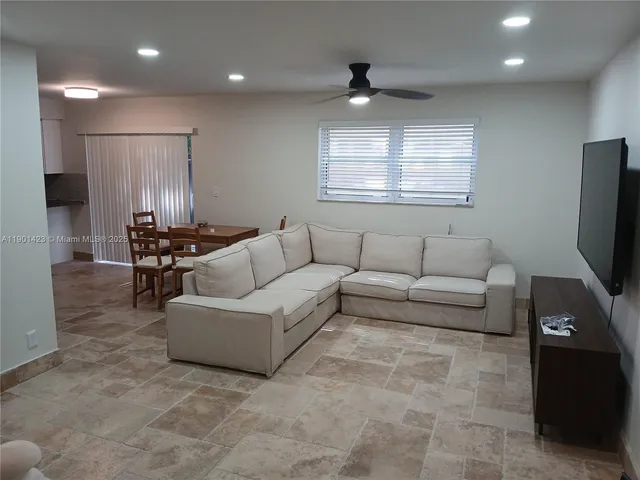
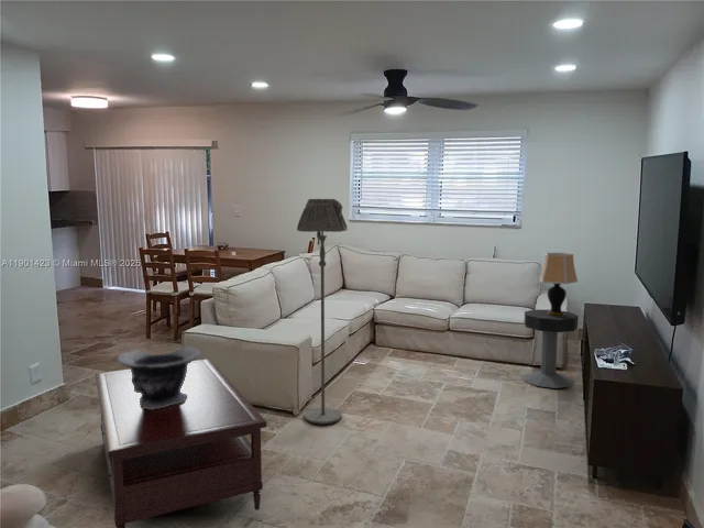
+ side table [521,308,579,389]
+ table lamp [539,252,579,317]
+ decorative bowl [116,345,201,409]
+ coffee table [95,358,267,528]
+ floor lamp [296,198,349,426]
